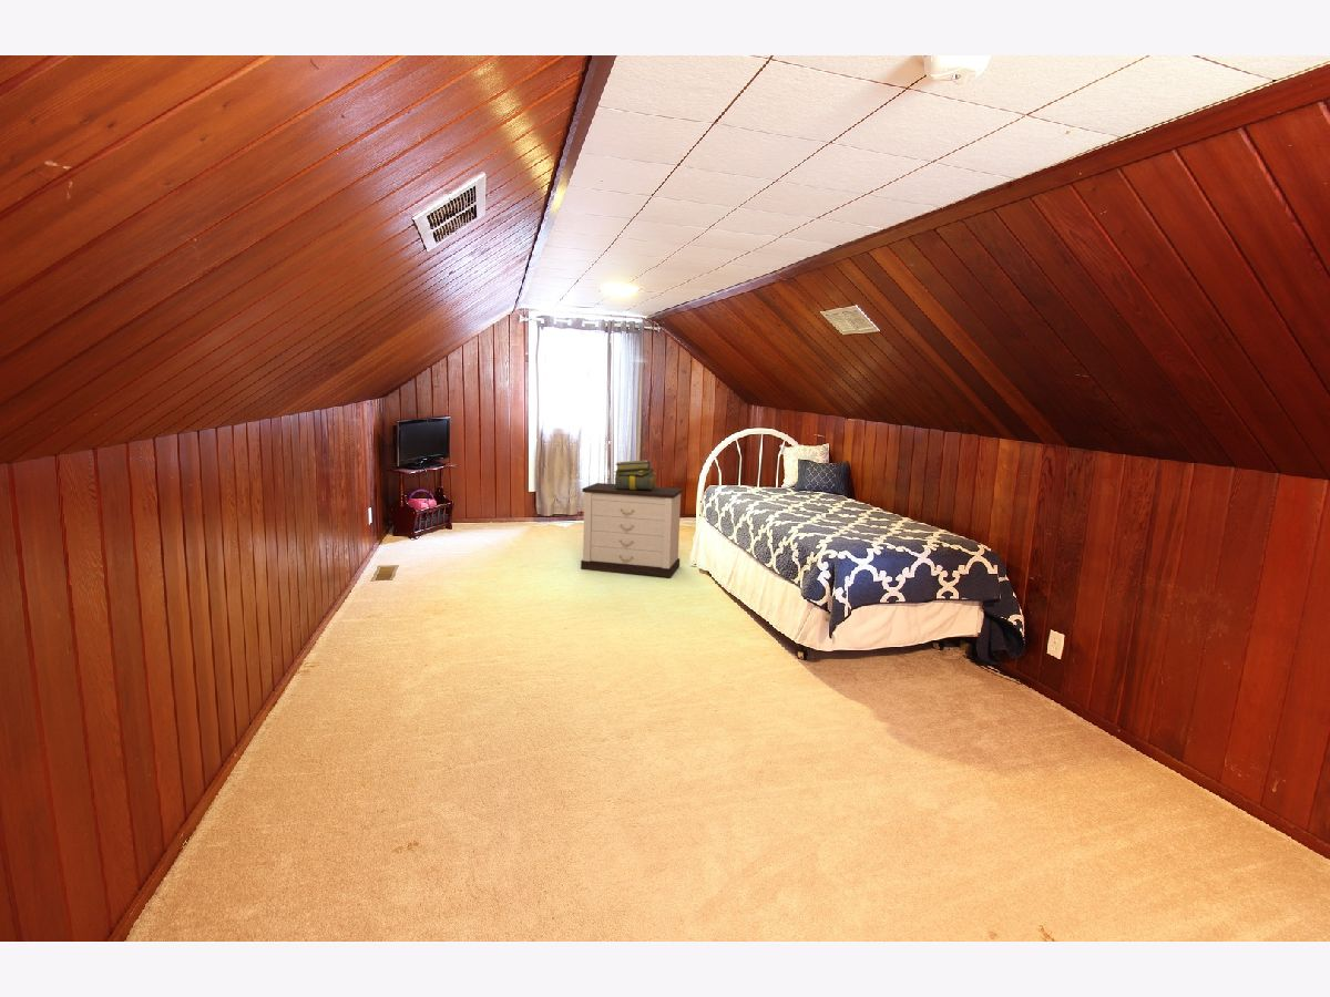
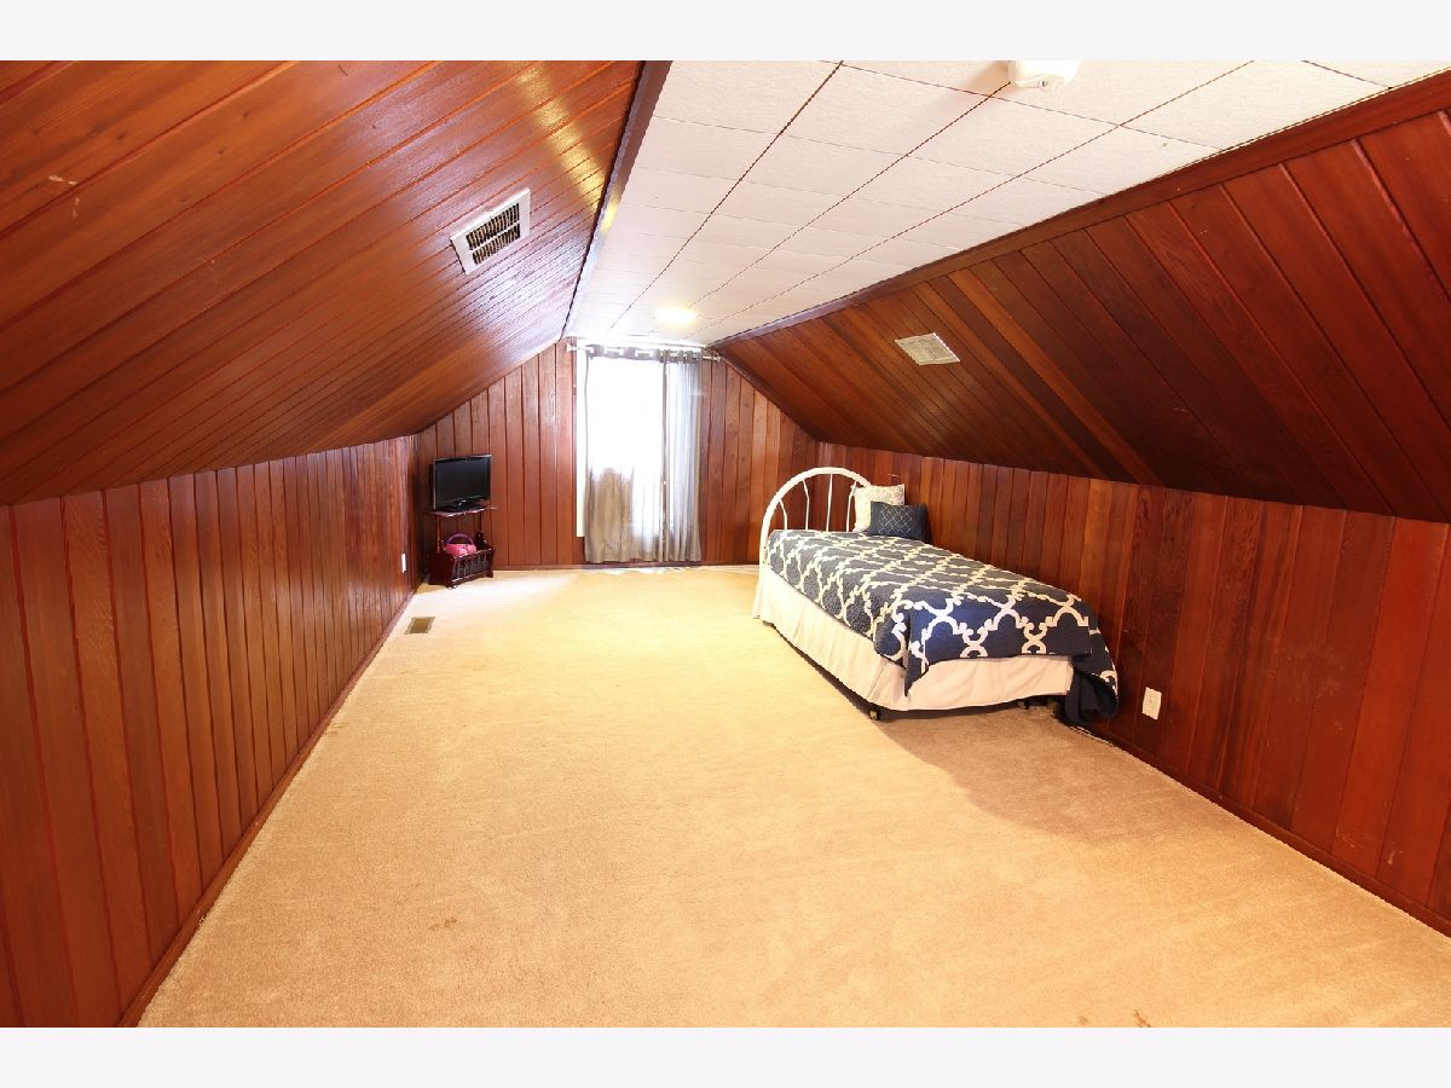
- stack of books [613,460,657,491]
- nightstand [580,482,684,578]
